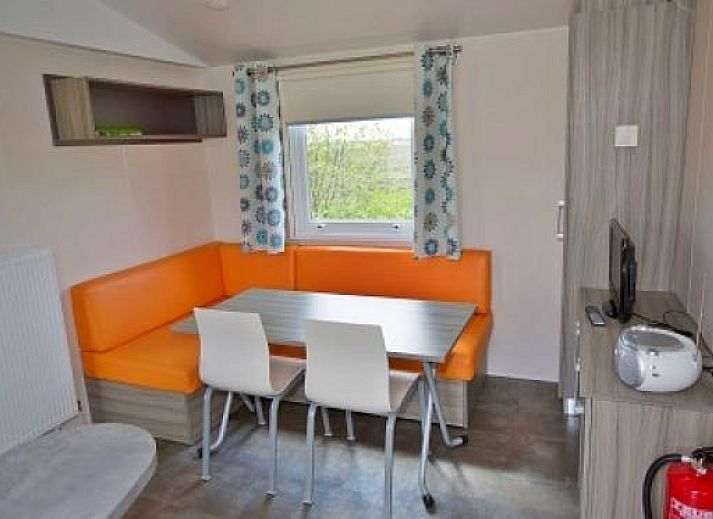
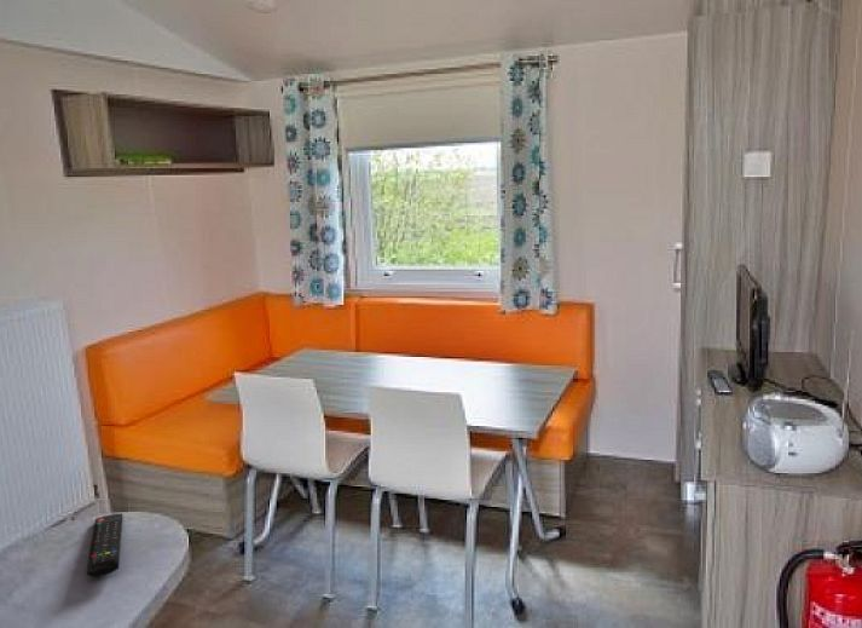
+ remote control [86,513,123,577]
